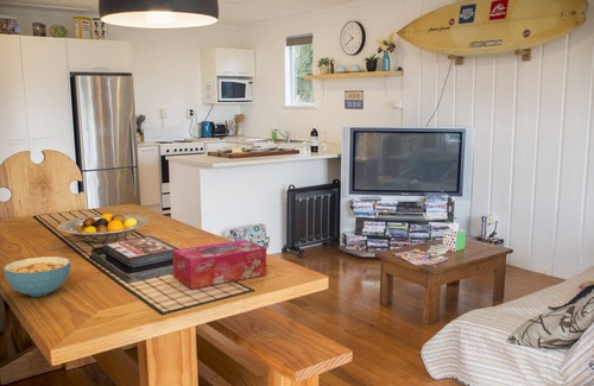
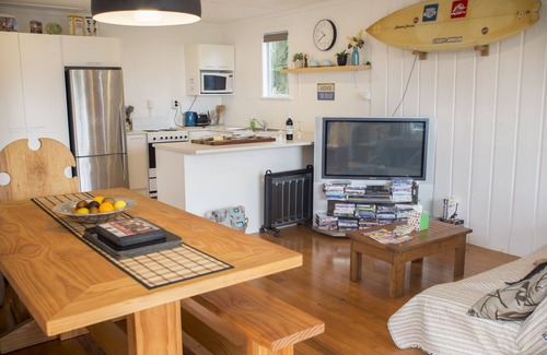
- cereal bowl [2,255,72,298]
- tissue box [171,239,267,290]
